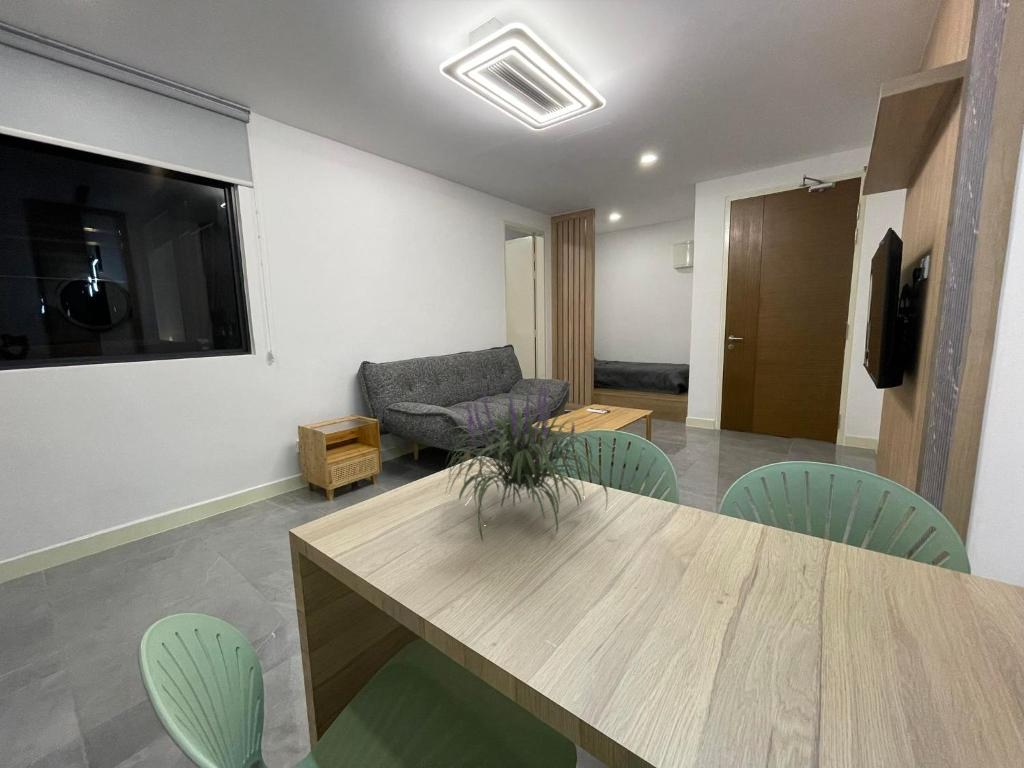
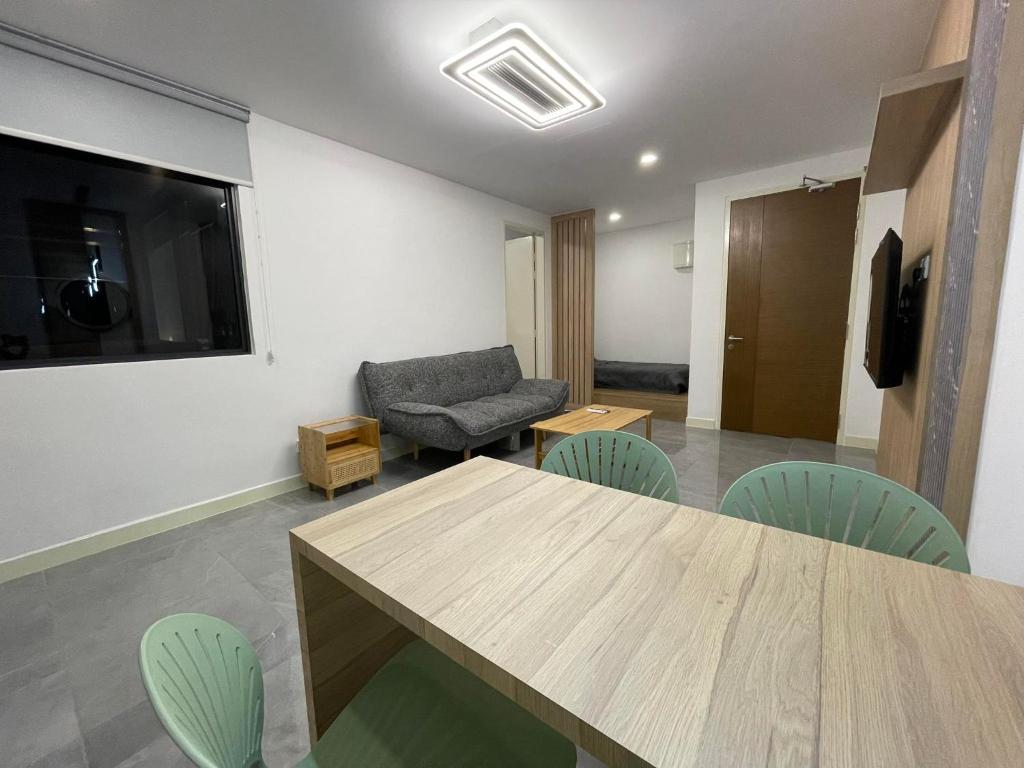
- plant [436,383,623,545]
